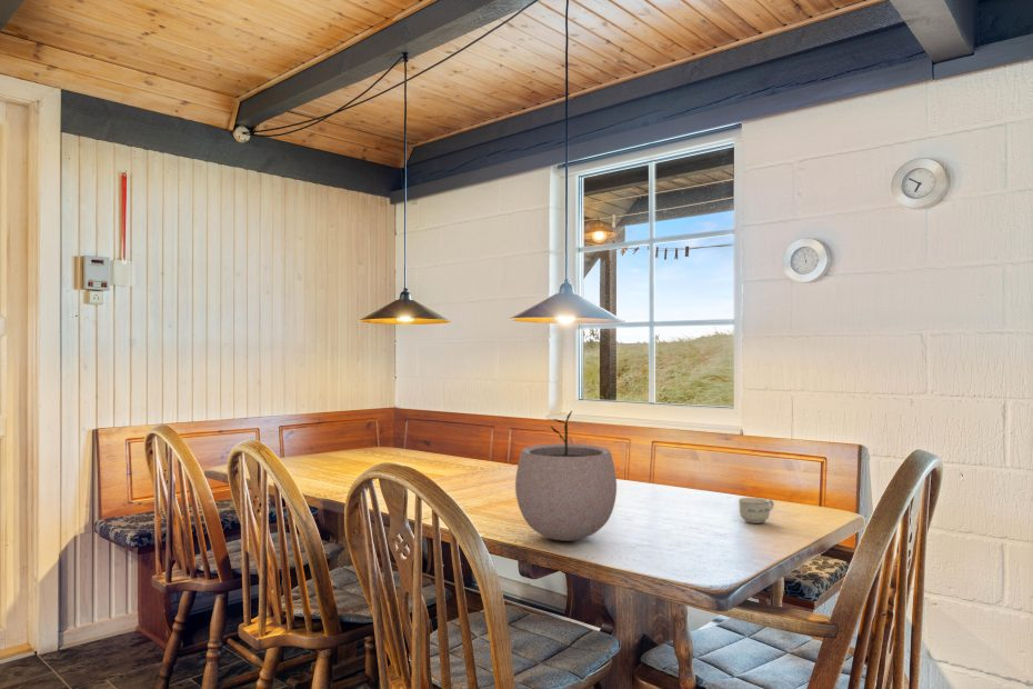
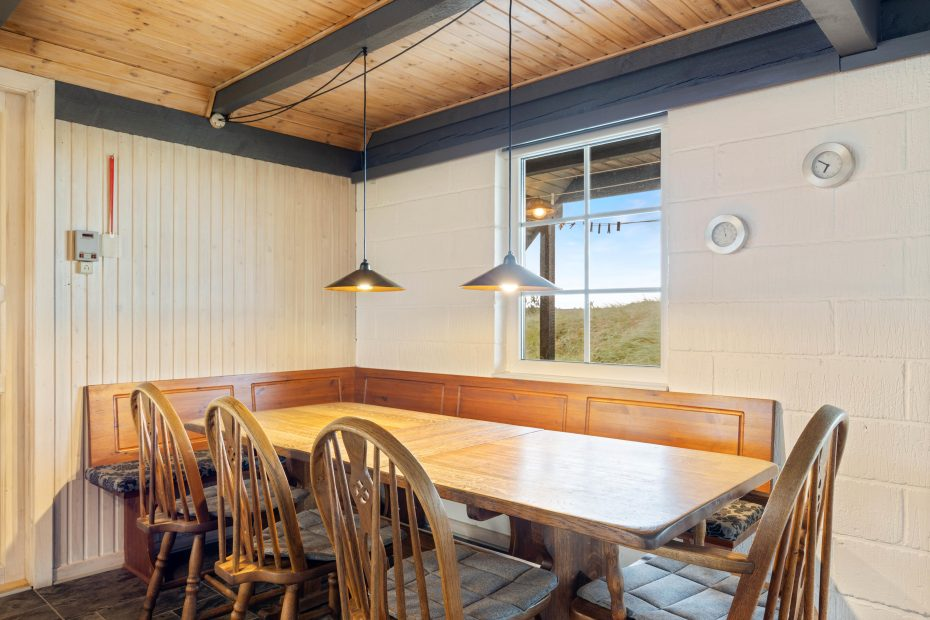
- cup [738,497,775,525]
- plant pot [514,410,618,542]
